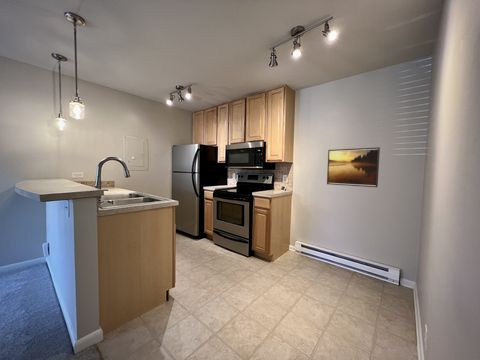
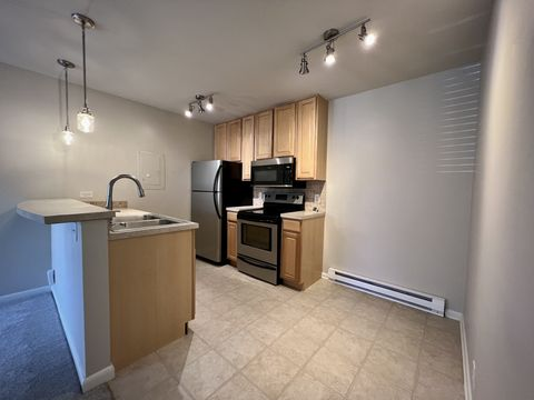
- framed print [326,146,381,188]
